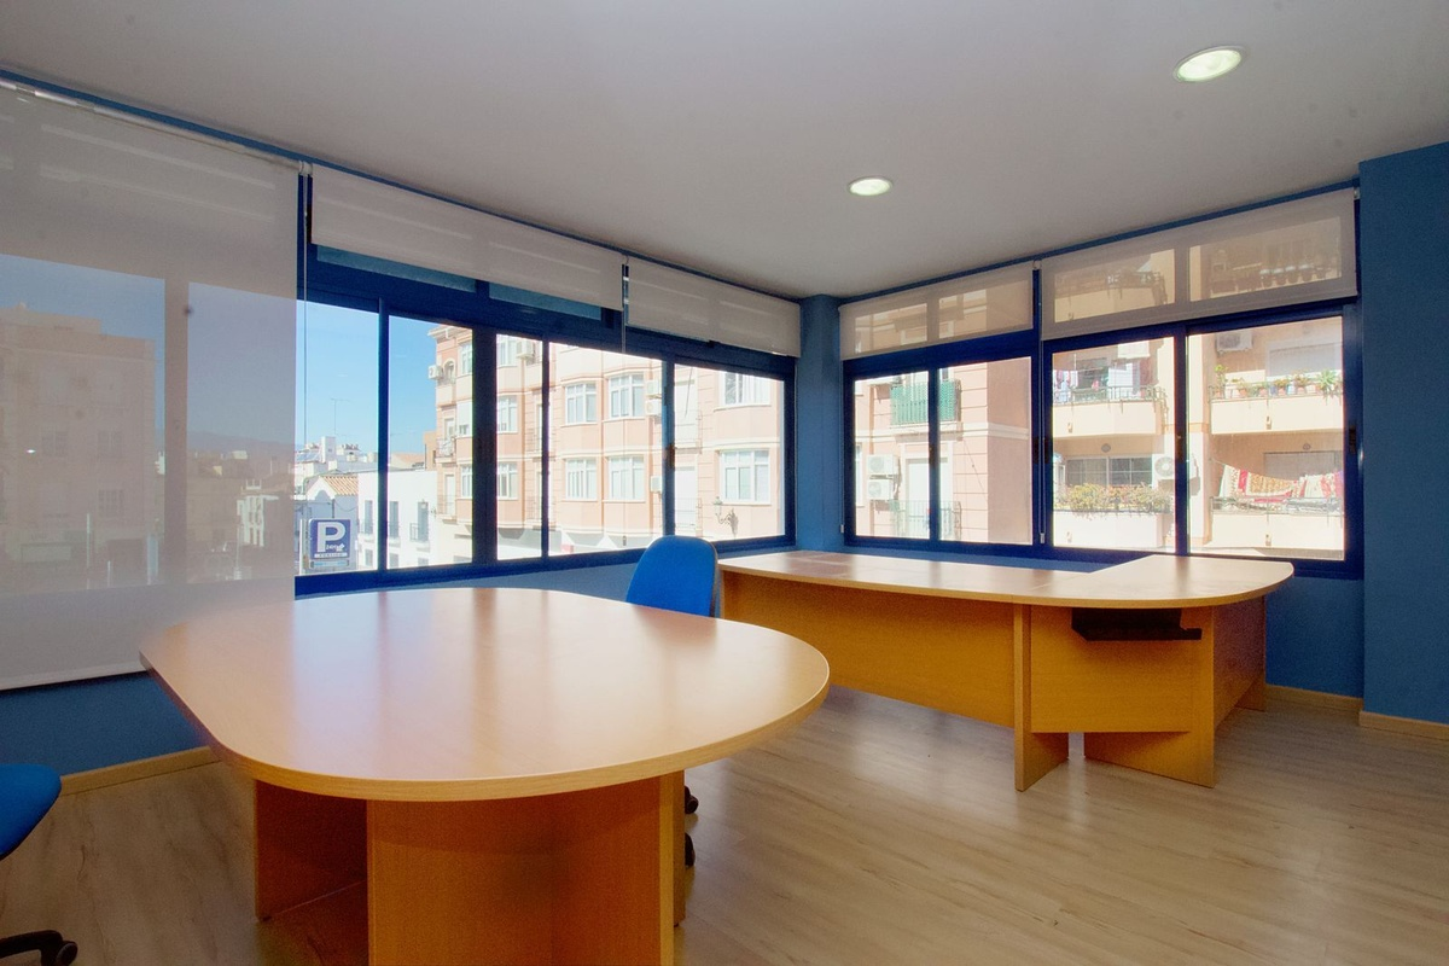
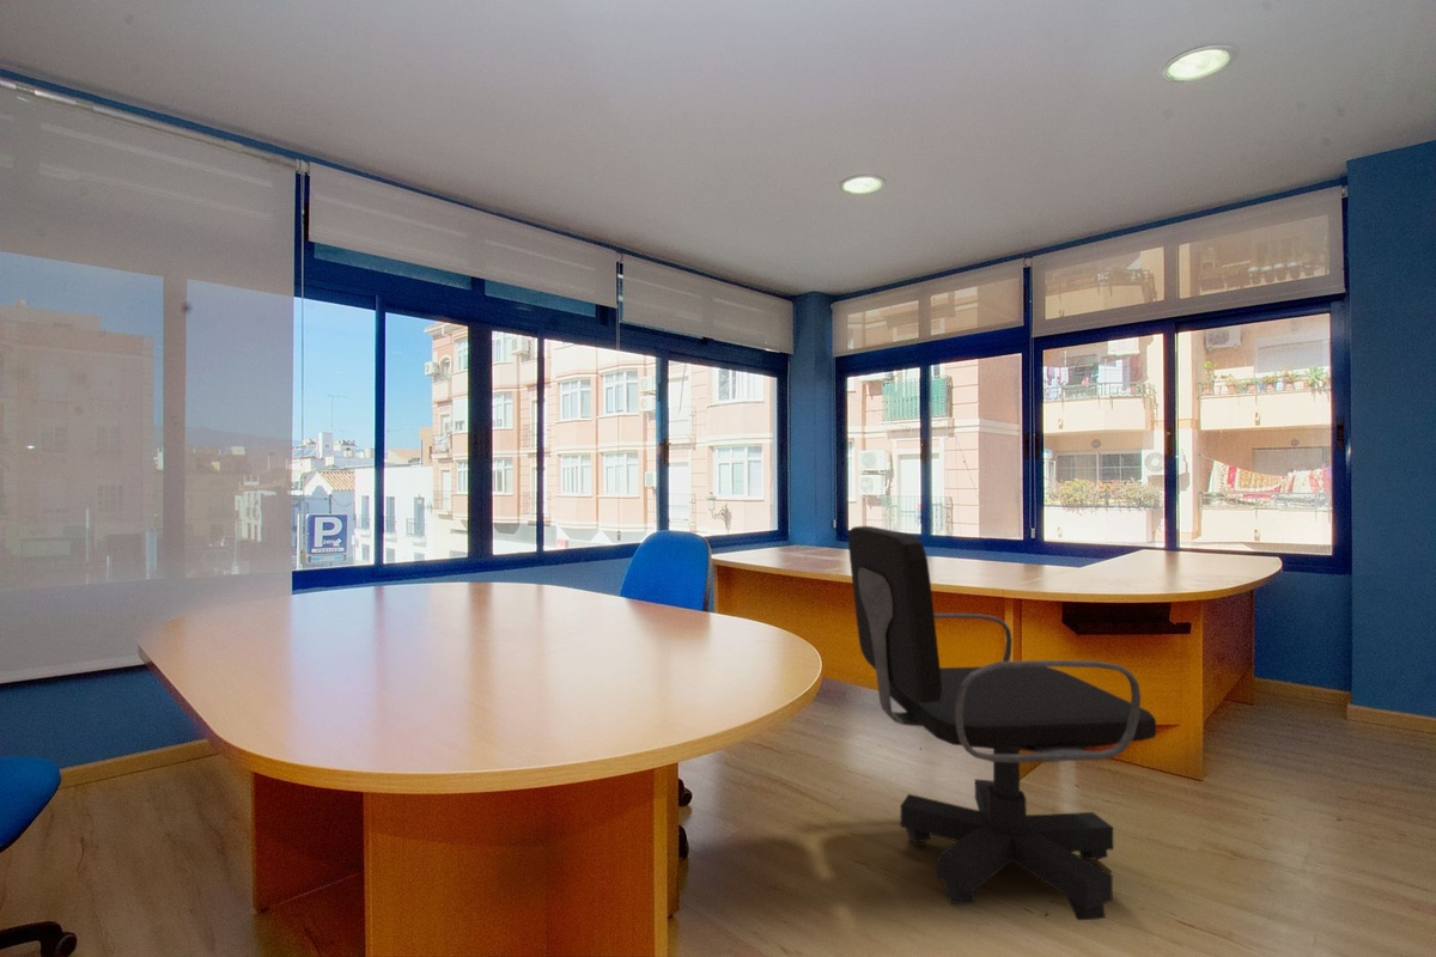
+ office chair [847,525,1157,921]
